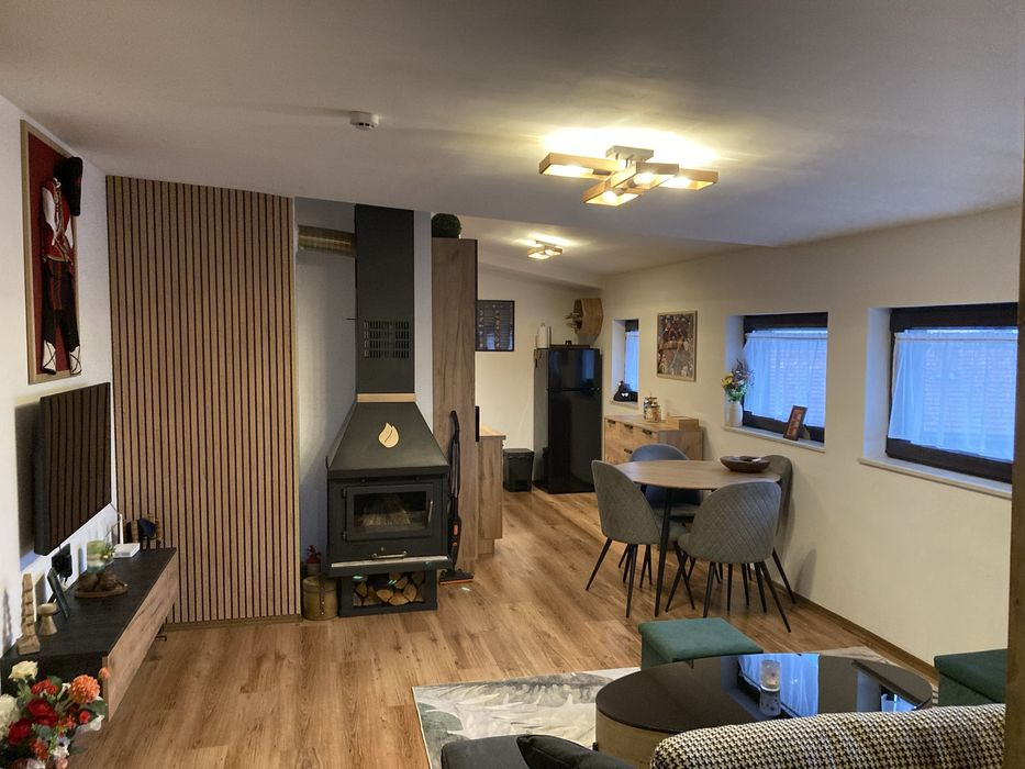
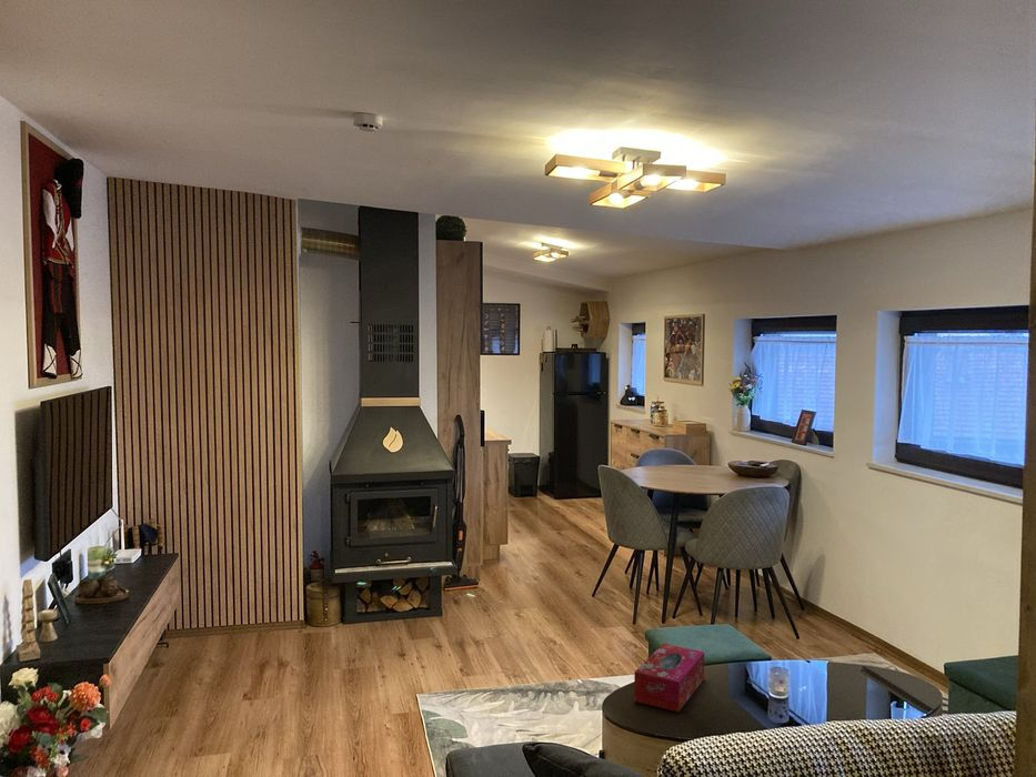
+ tissue box [633,643,705,714]
